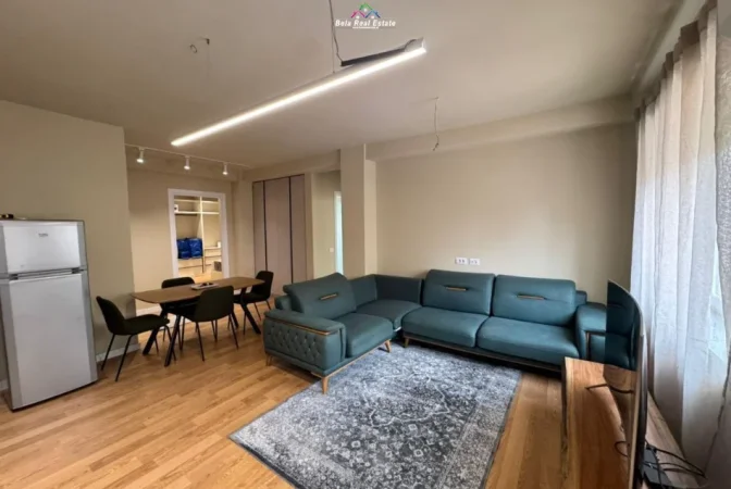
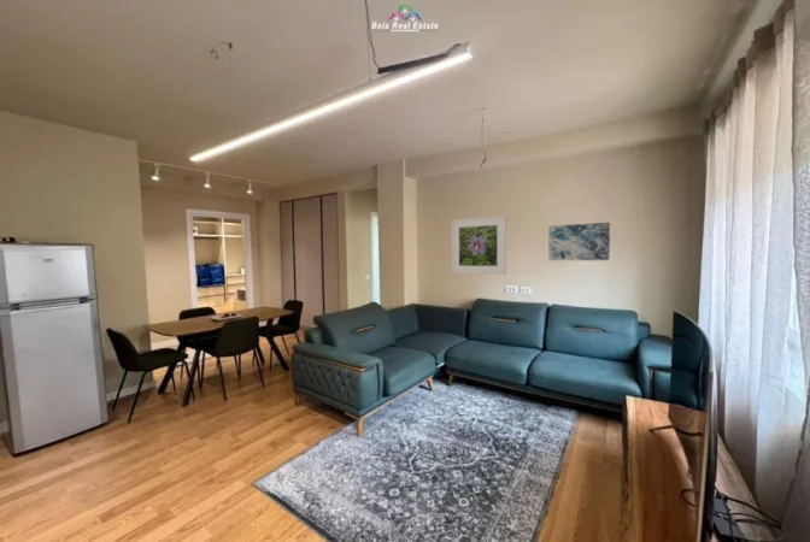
+ wall art [547,222,611,261]
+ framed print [451,214,507,276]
